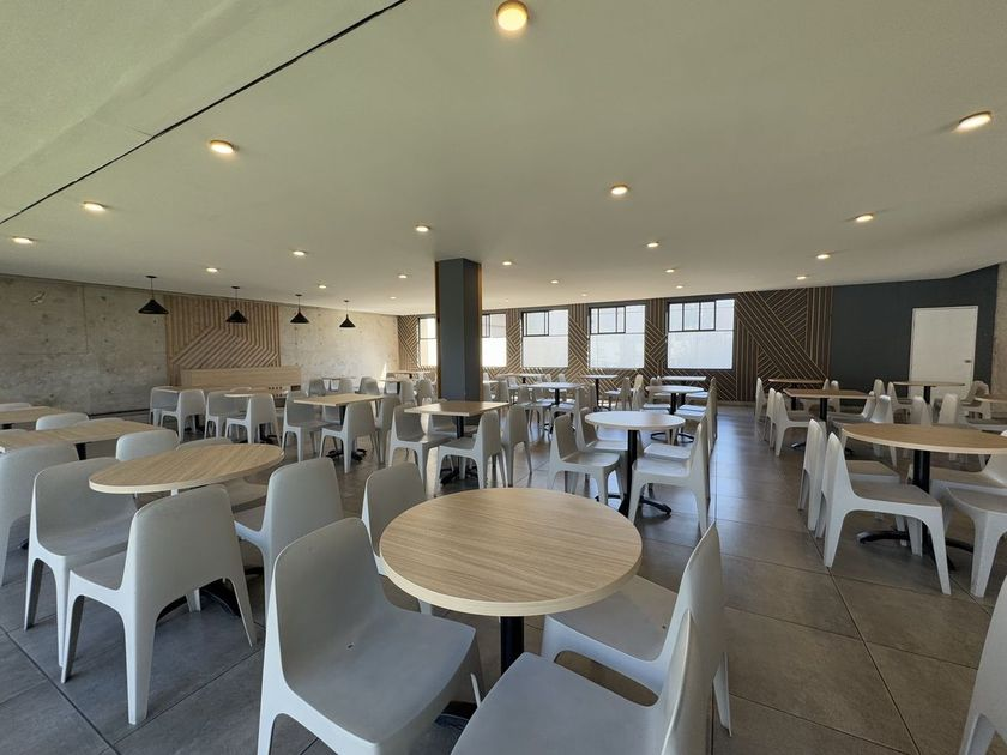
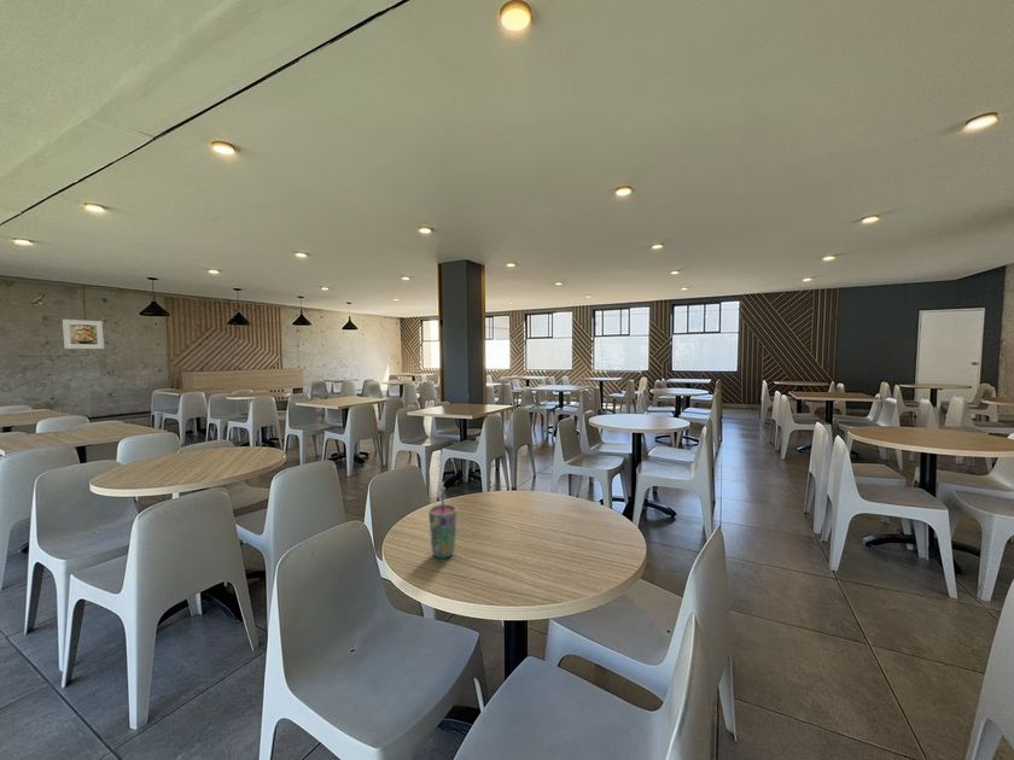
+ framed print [62,318,105,350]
+ cup [427,486,458,560]
